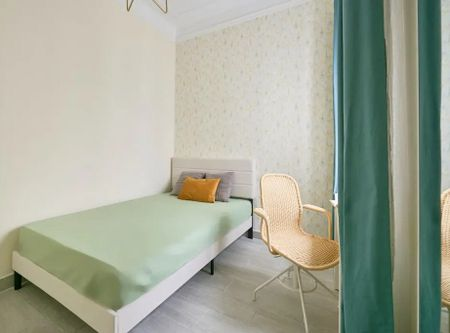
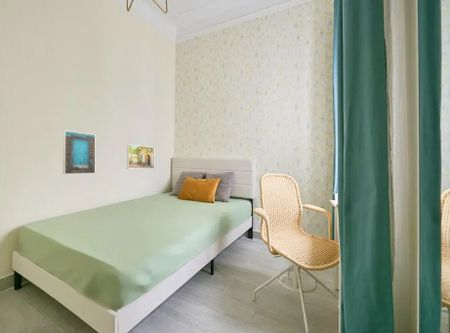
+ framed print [62,129,97,175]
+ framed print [126,144,155,169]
